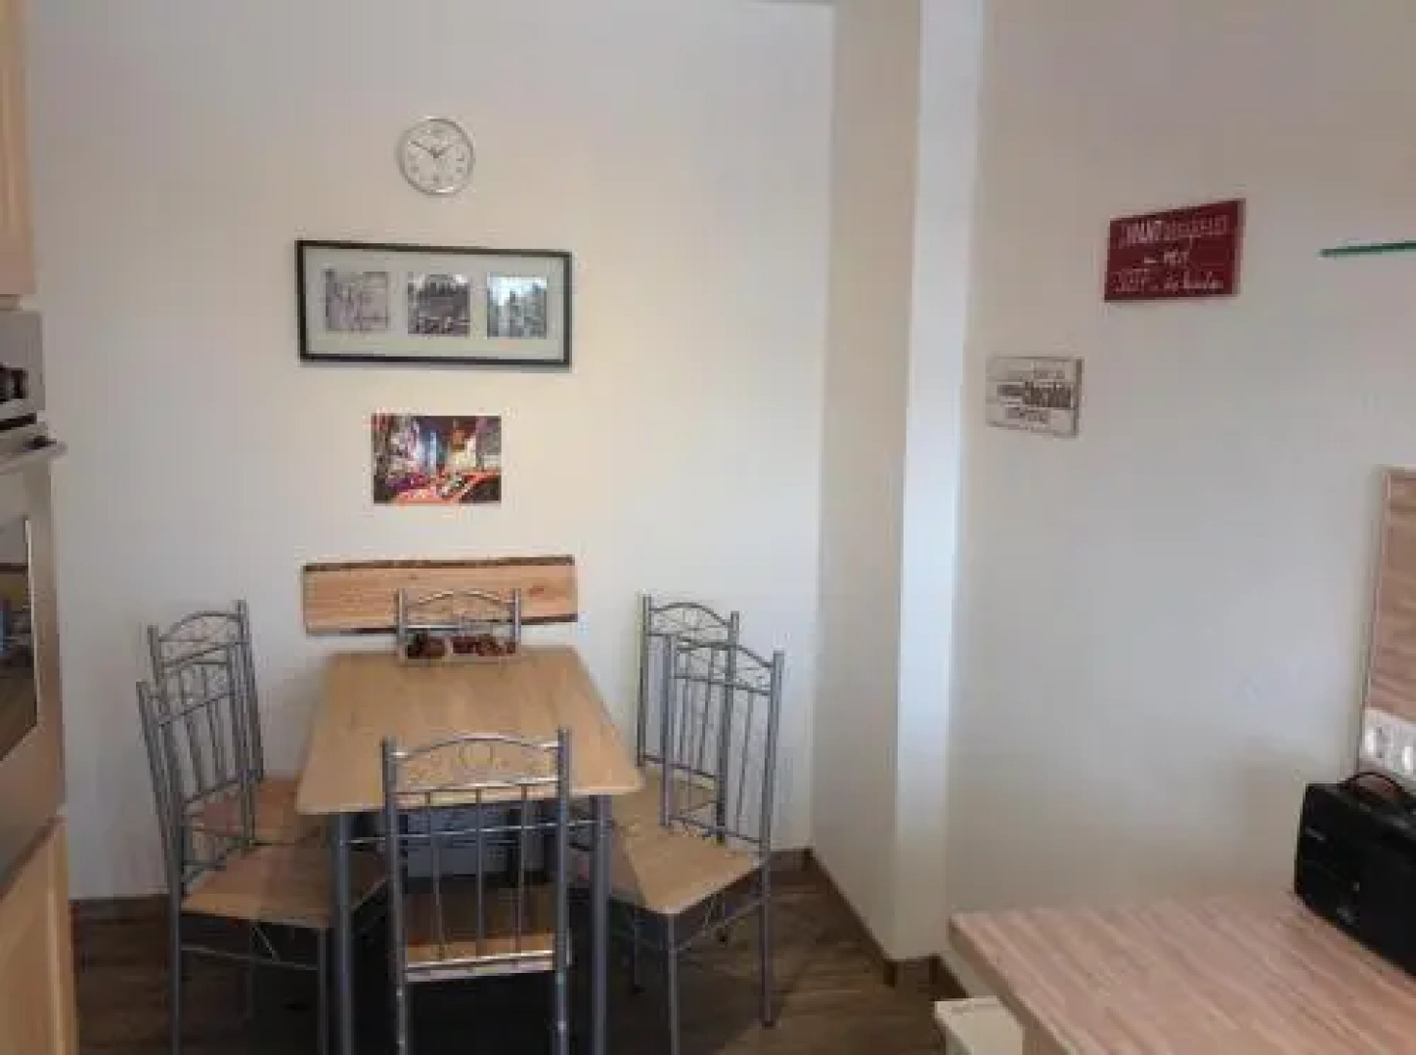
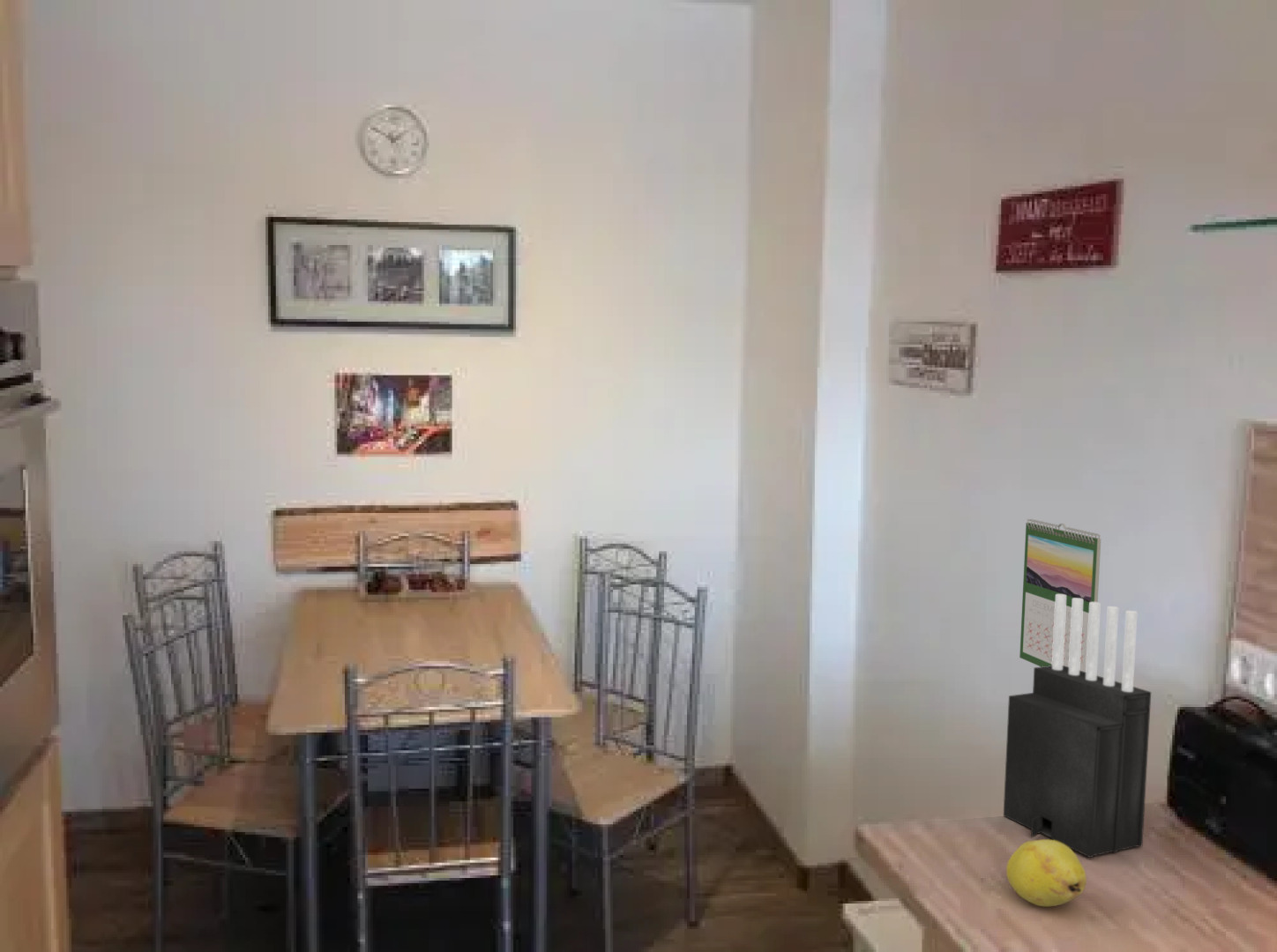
+ fruit [1005,838,1087,908]
+ calendar [1019,518,1102,673]
+ knife block [1003,594,1152,859]
